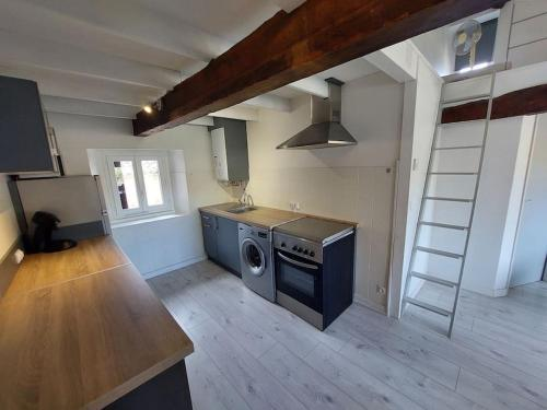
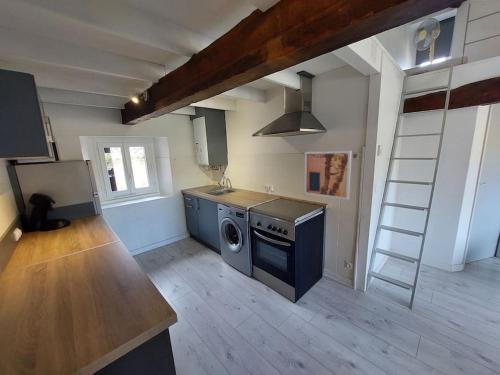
+ wall art [304,150,353,201]
